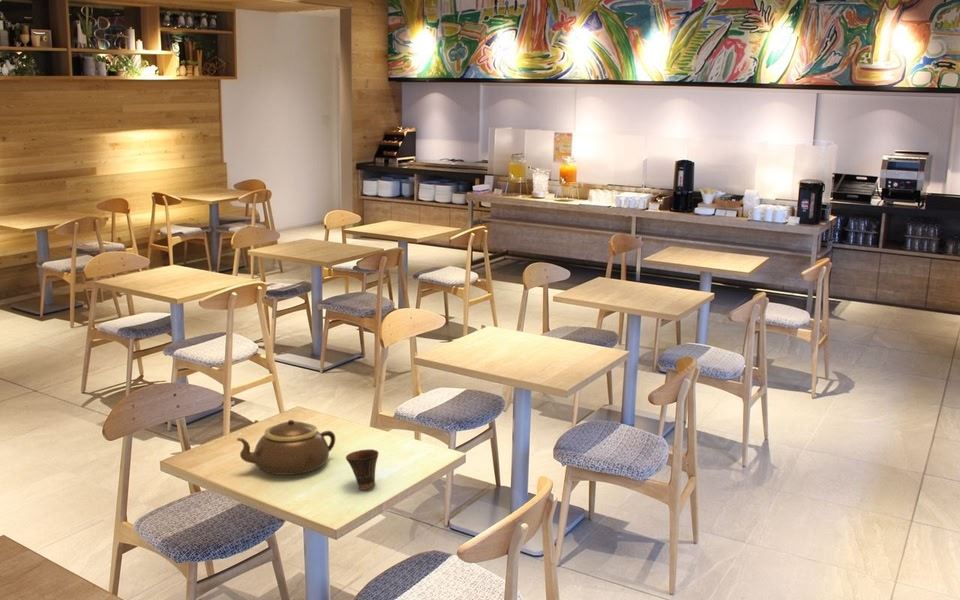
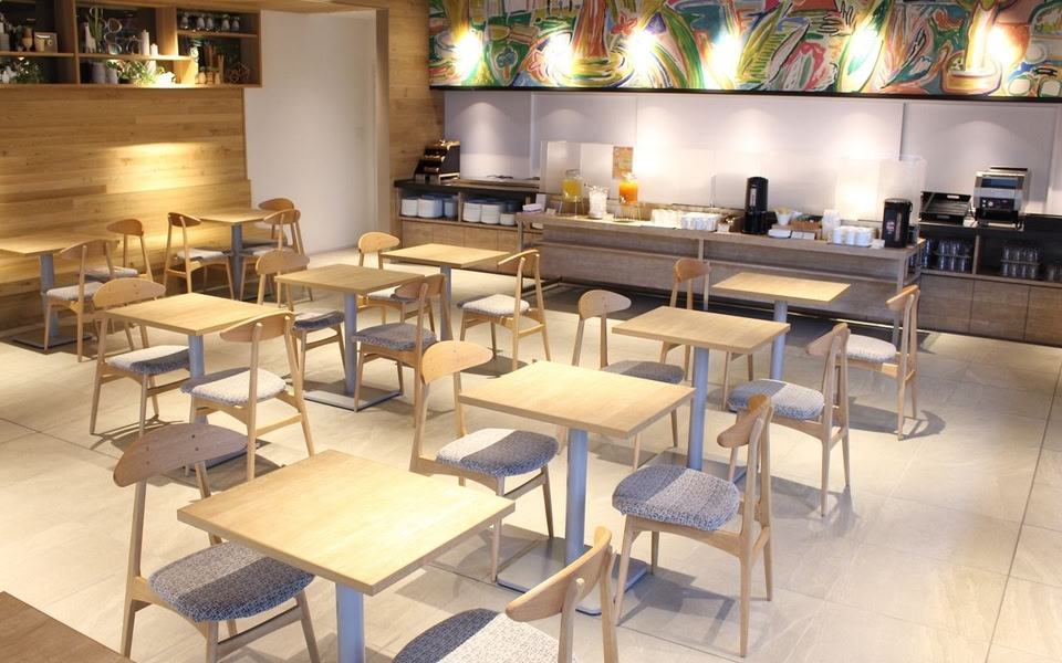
- cup [345,448,380,491]
- teapot [236,419,336,476]
